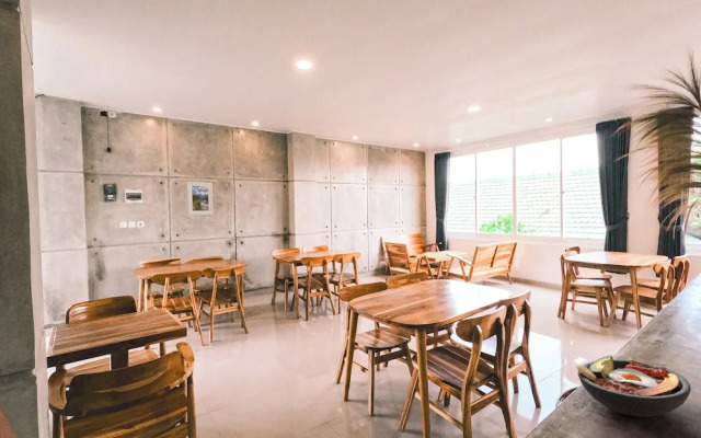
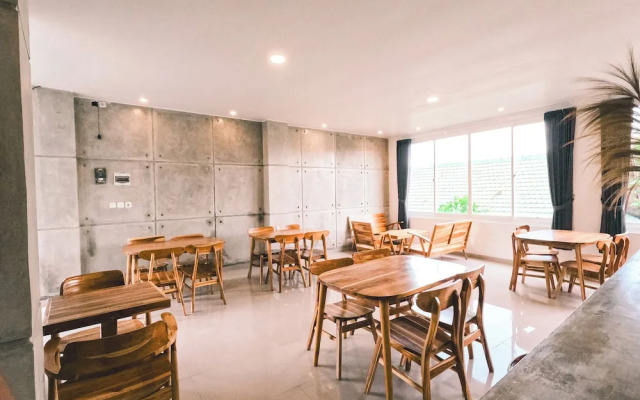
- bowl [575,354,692,418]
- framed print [186,181,215,216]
